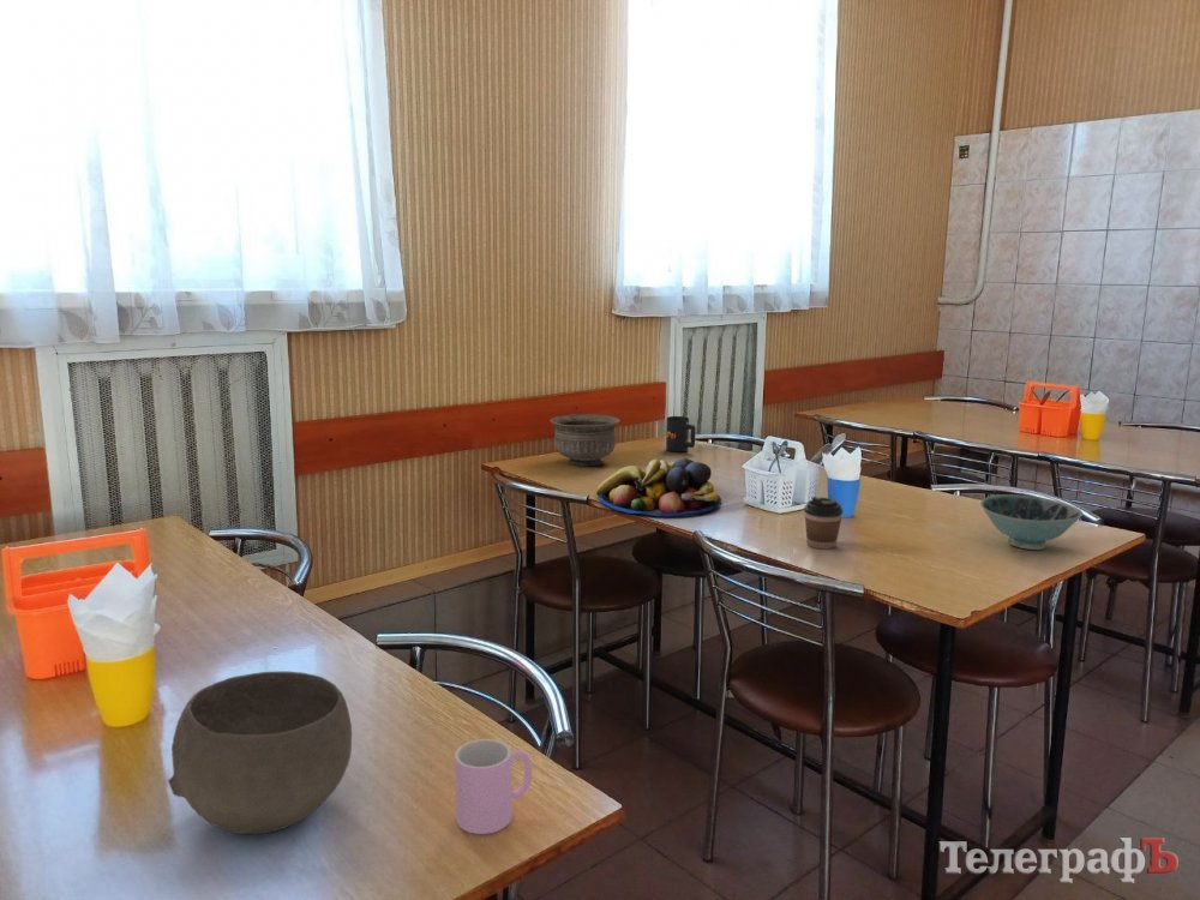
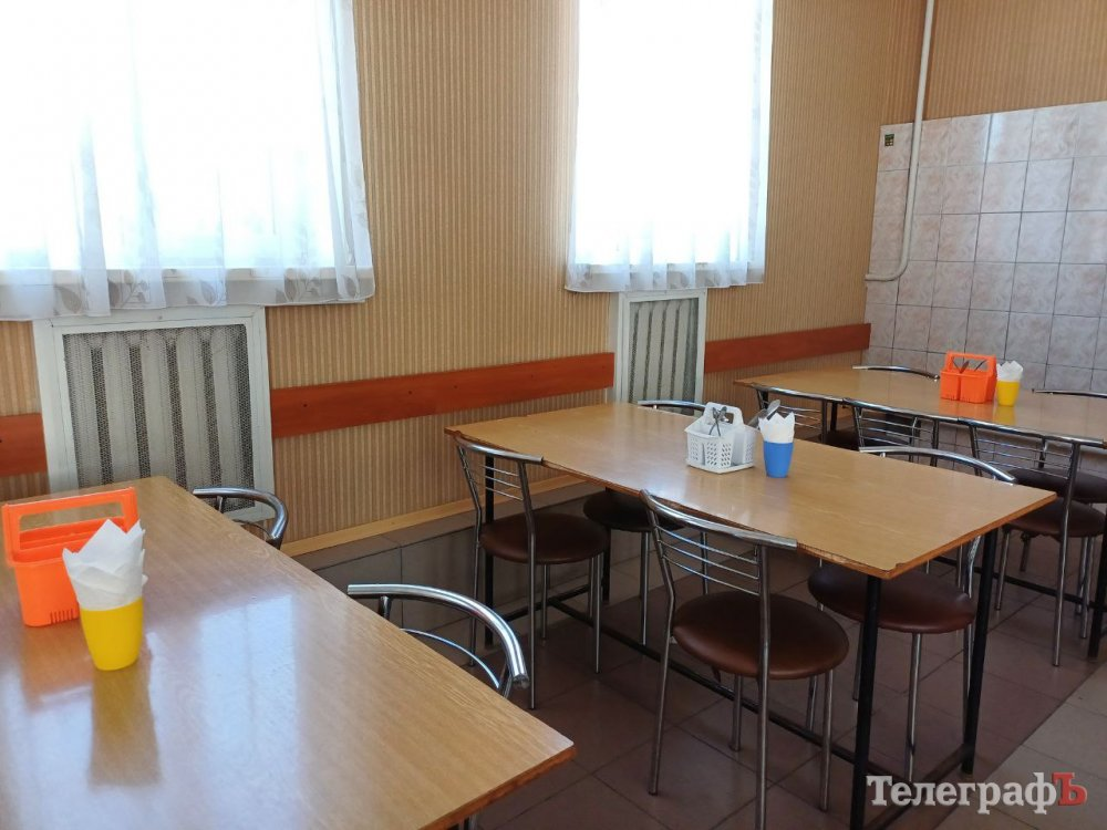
- mug [665,415,696,454]
- fruit bowl [595,457,722,517]
- coffee cup [803,496,845,551]
- bowl [167,671,353,835]
- bowl [550,413,620,467]
- bowl [979,493,1084,551]
- cup [454,738,533,835]
